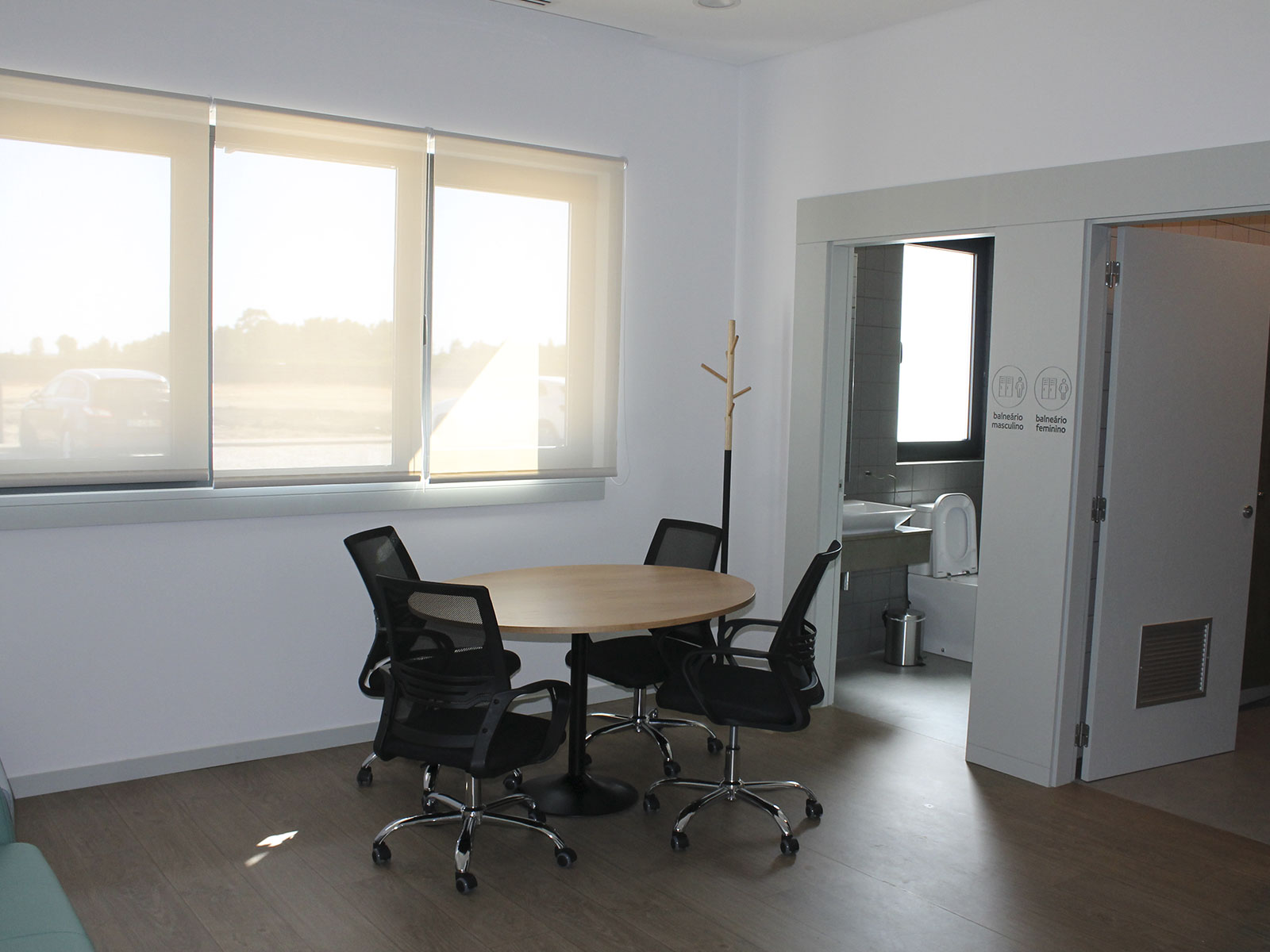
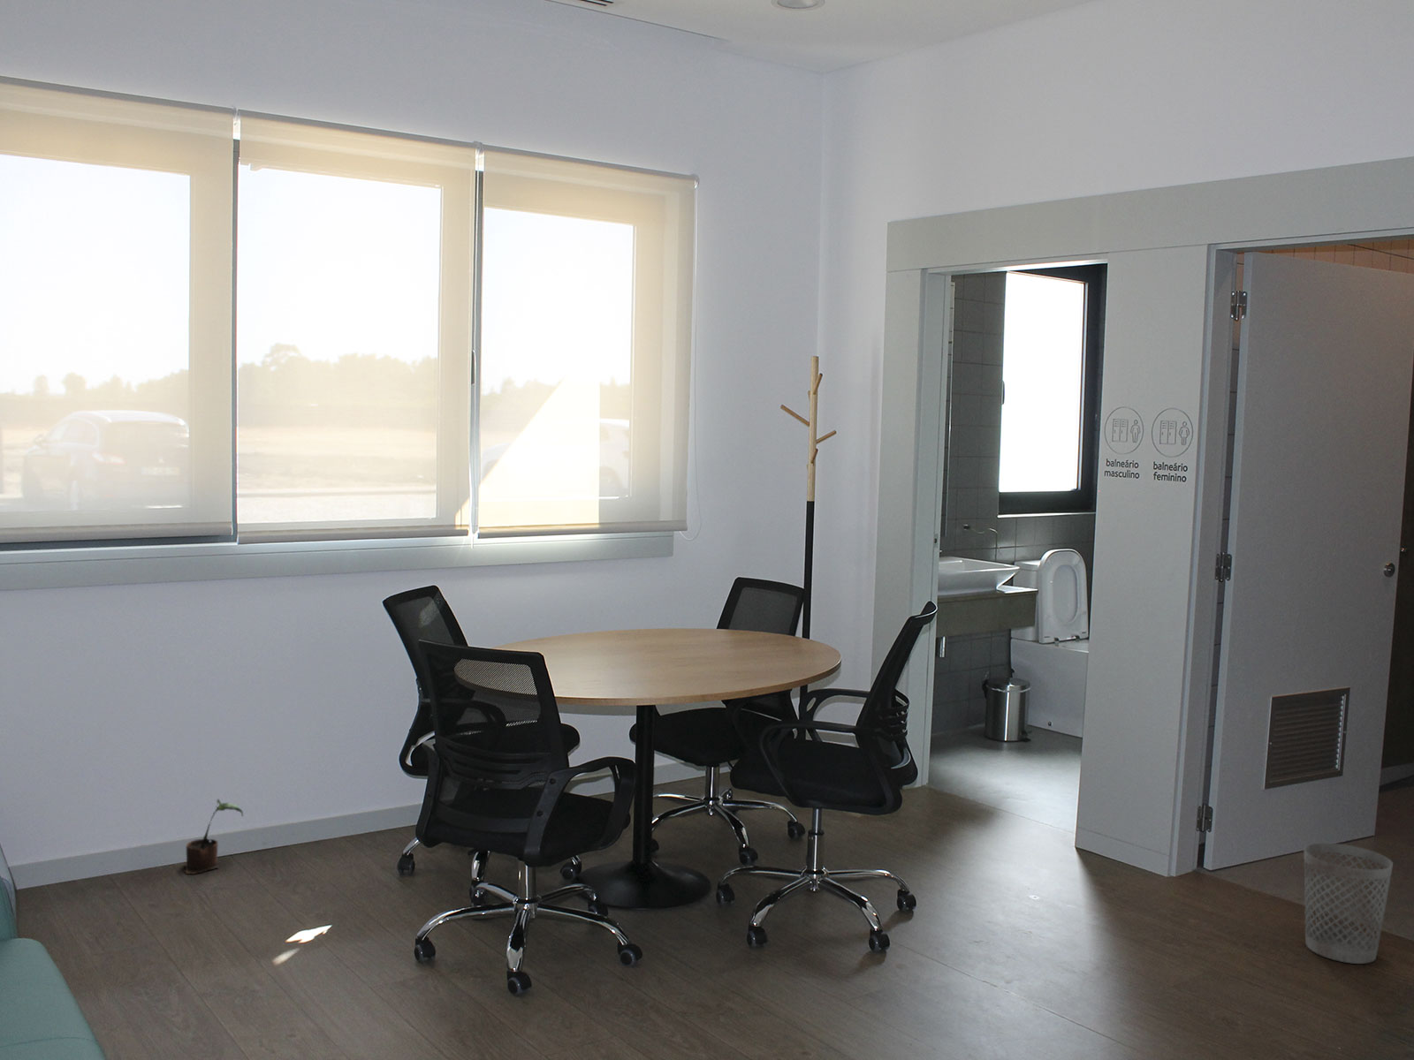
+ wastebasket [1304,842,1394,964]
+ potted plant [183,798,244,874]
